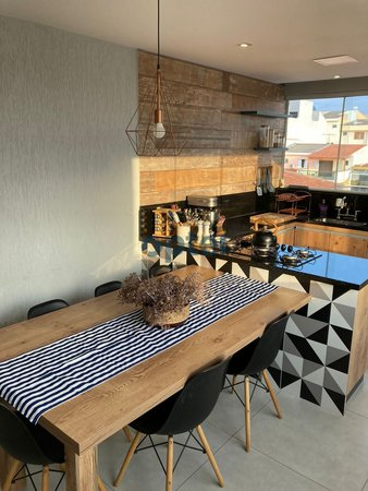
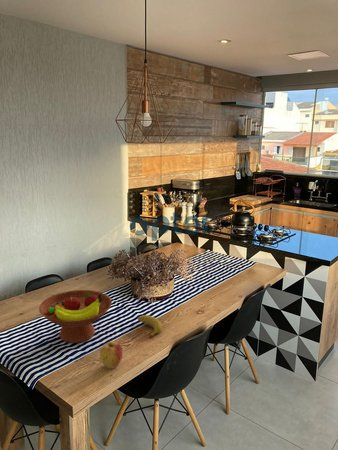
+ fruit bowl [38,289,113,344]
+ apple [99,340,124,370]
+ banana [137,314,163,339]
